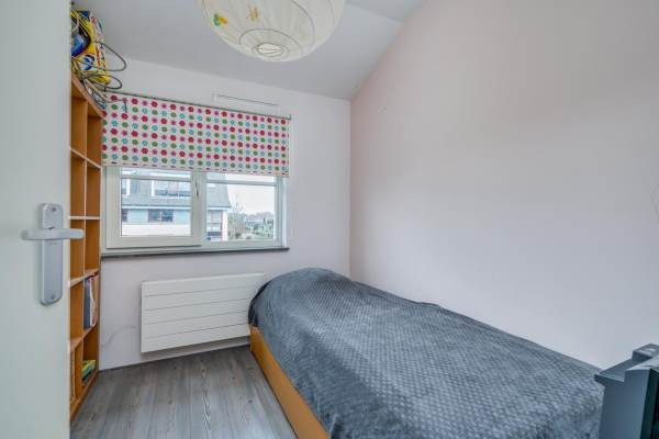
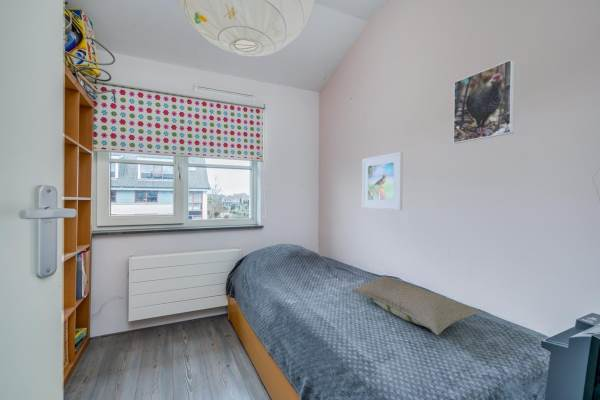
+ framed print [452,58,516,145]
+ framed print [361,151,404,211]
+ pillow [351,275,480,336]
